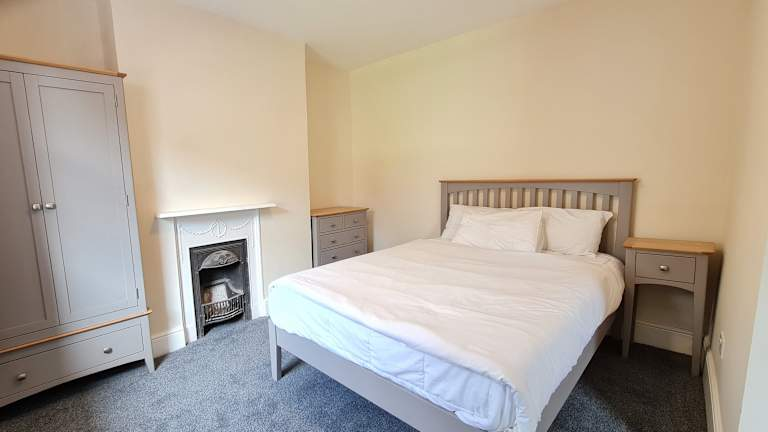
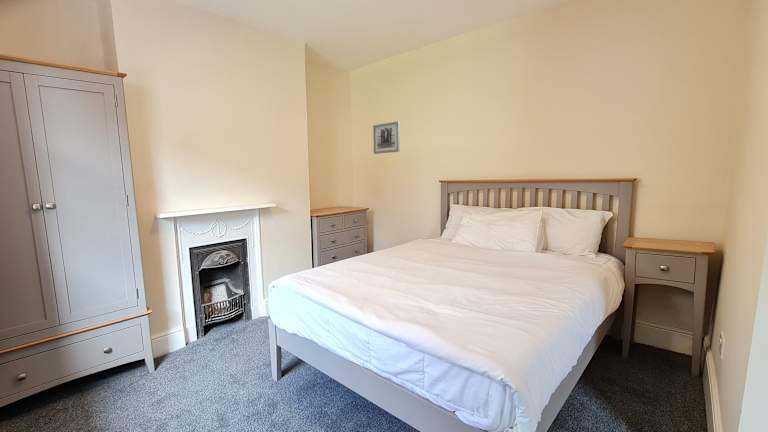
+ wall art [372,120,401,155]
